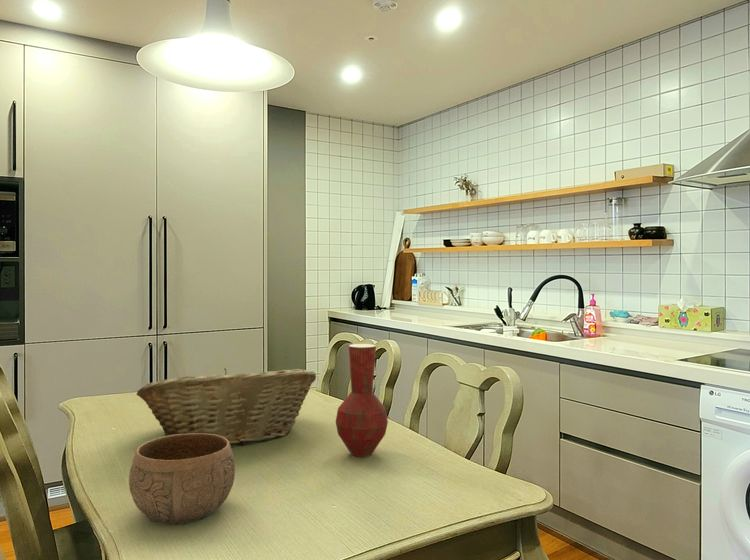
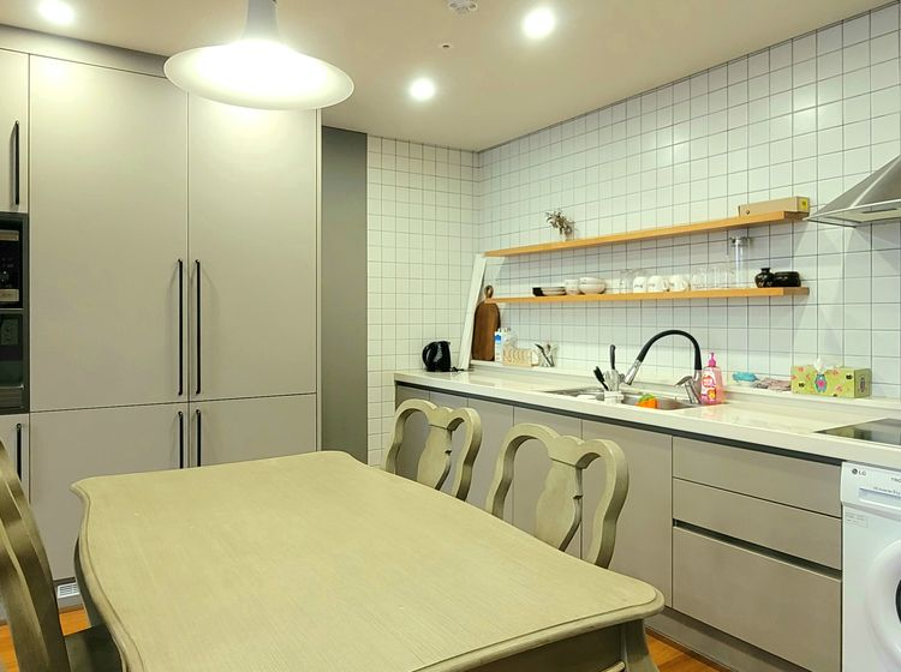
- fruit basket [136,367,317,446]
- vase [335,343,389,458]
- bowl [128,433,236,526]
